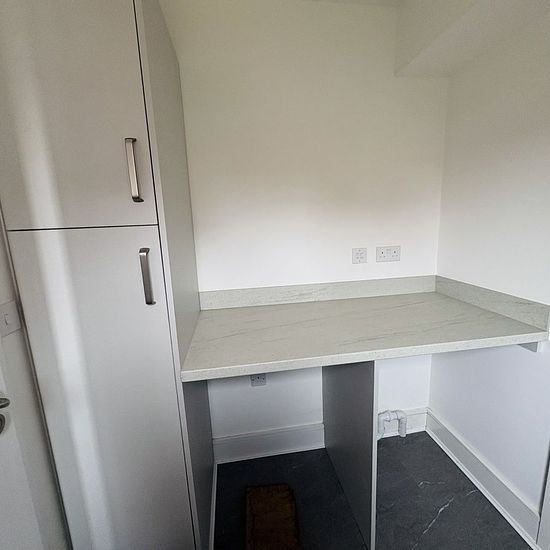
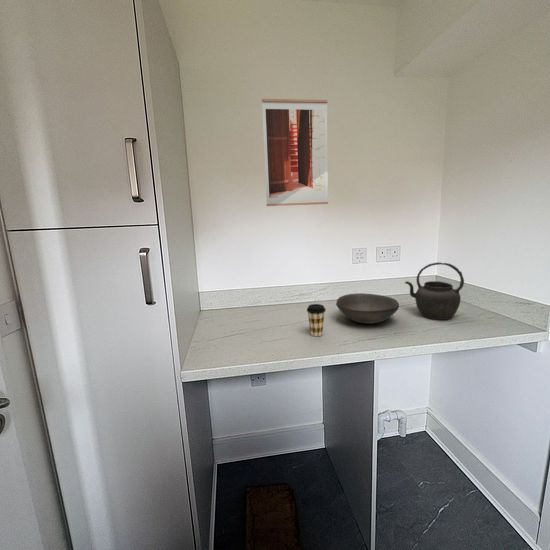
+ kettle [404,261,465,321]
+ wall art [261,98,329,207]
+ coffee cup [306,303,327,337]
+ bowl [335,292,400,325]
